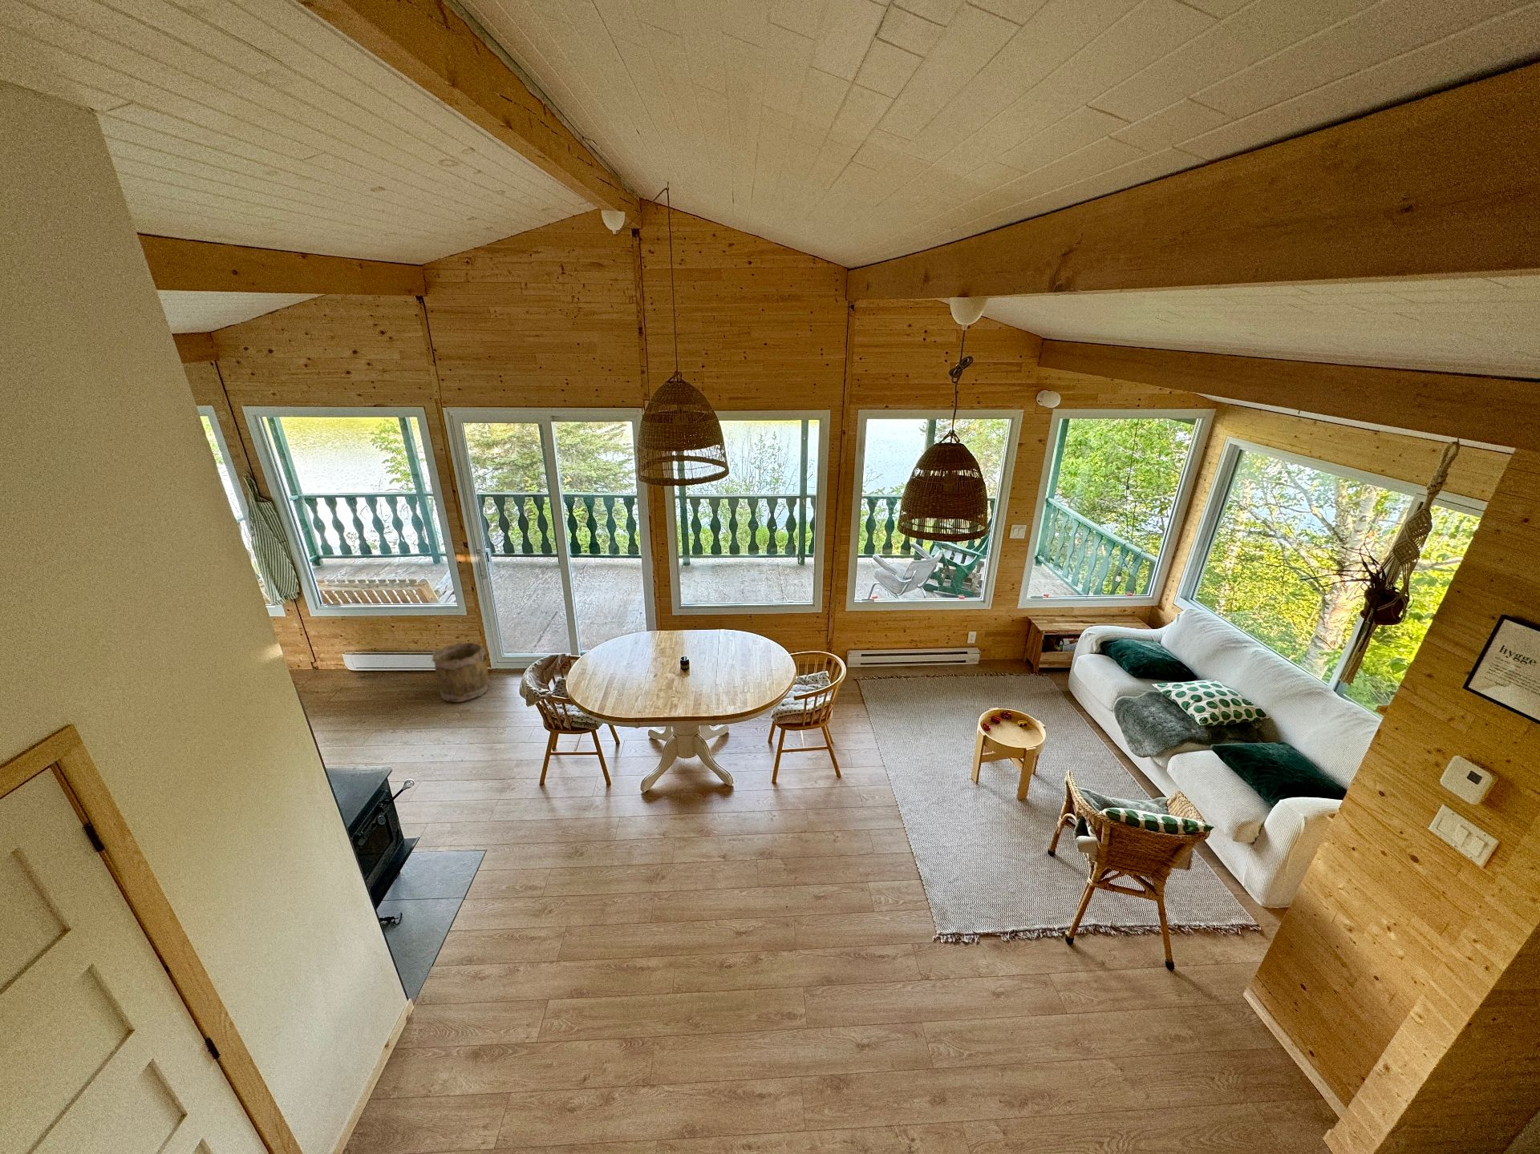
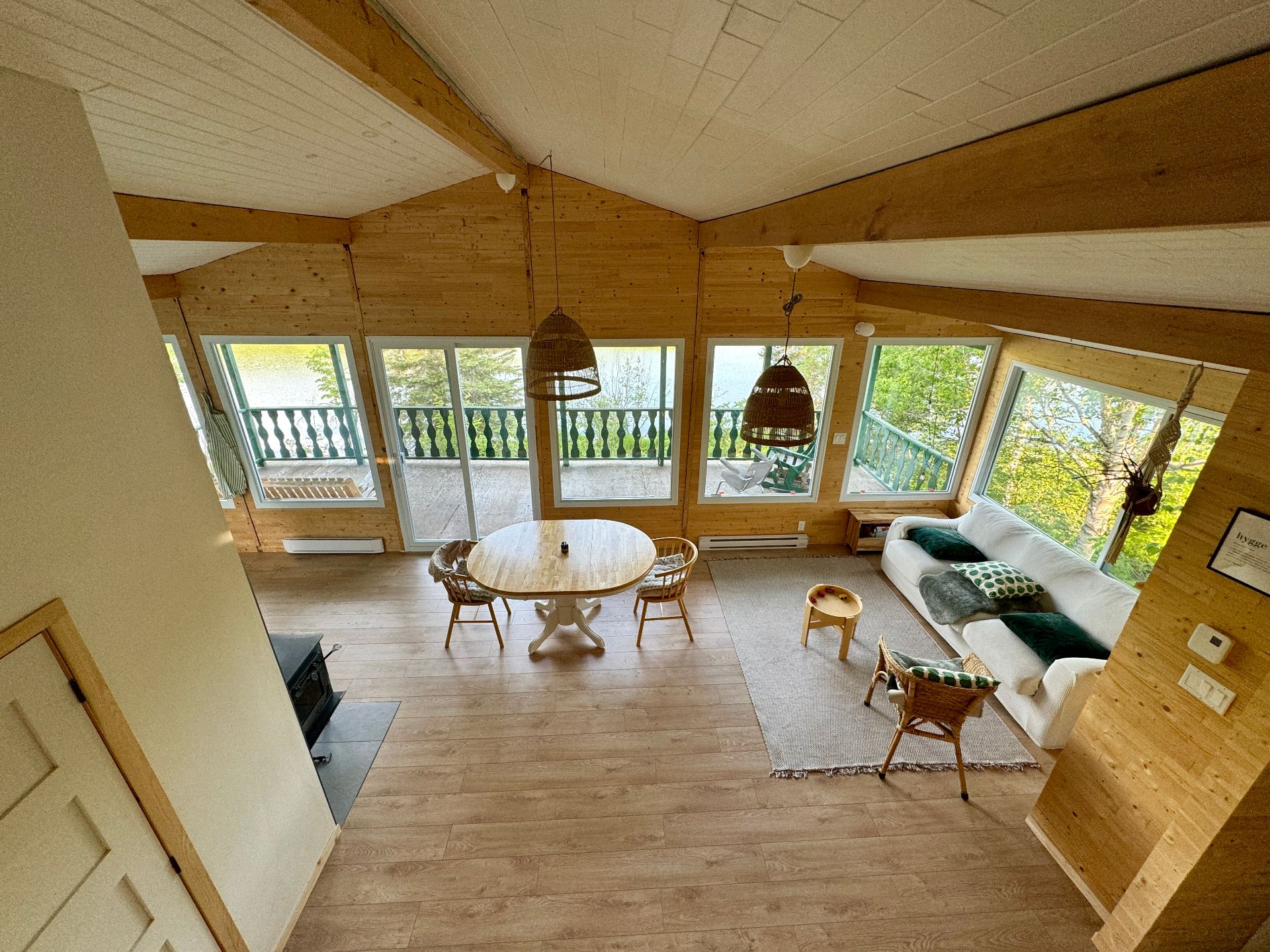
- bucket [430,642,491,703]
